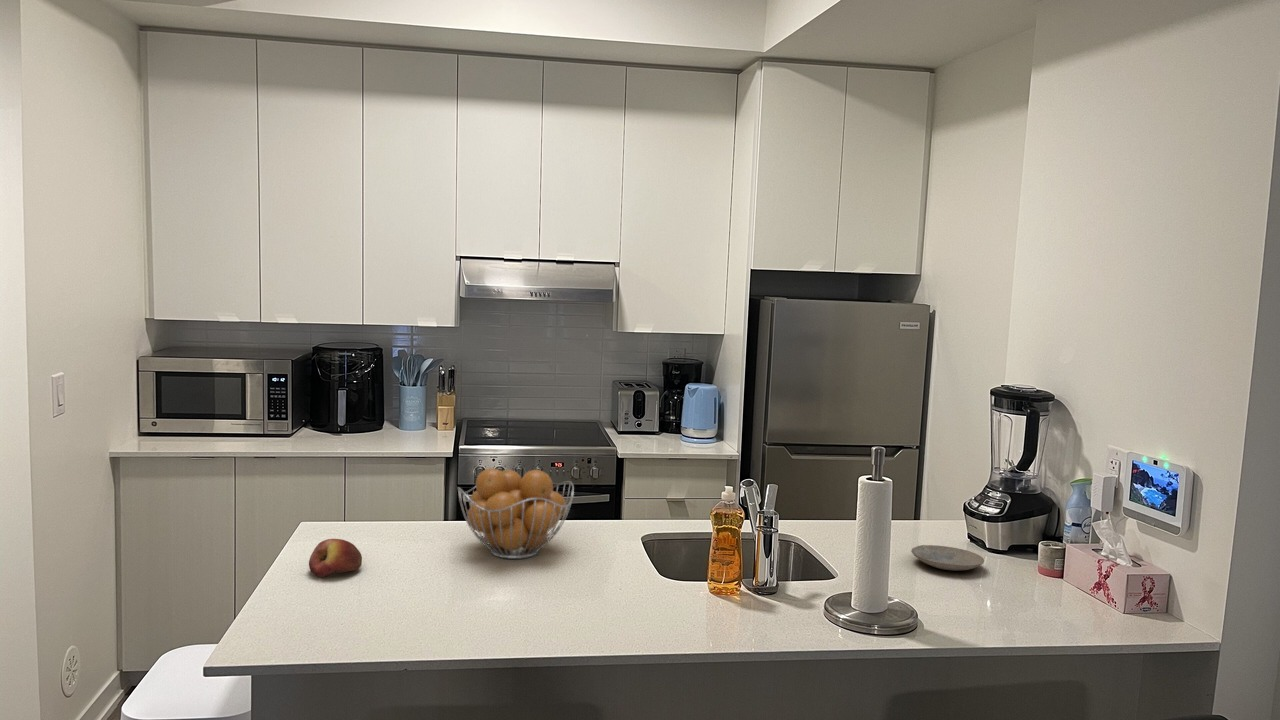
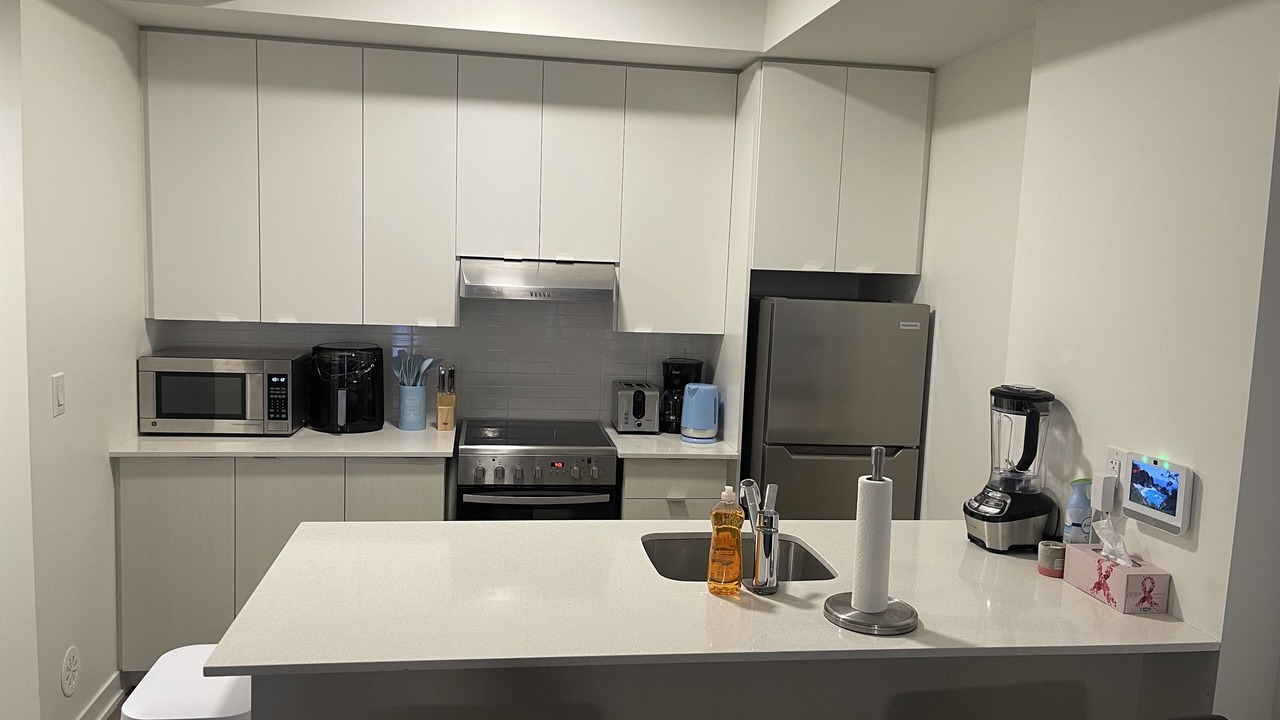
- fruit basket [457,467,575,560]
- apple [308,538,363,579]
- plate [910,544,985,572]
